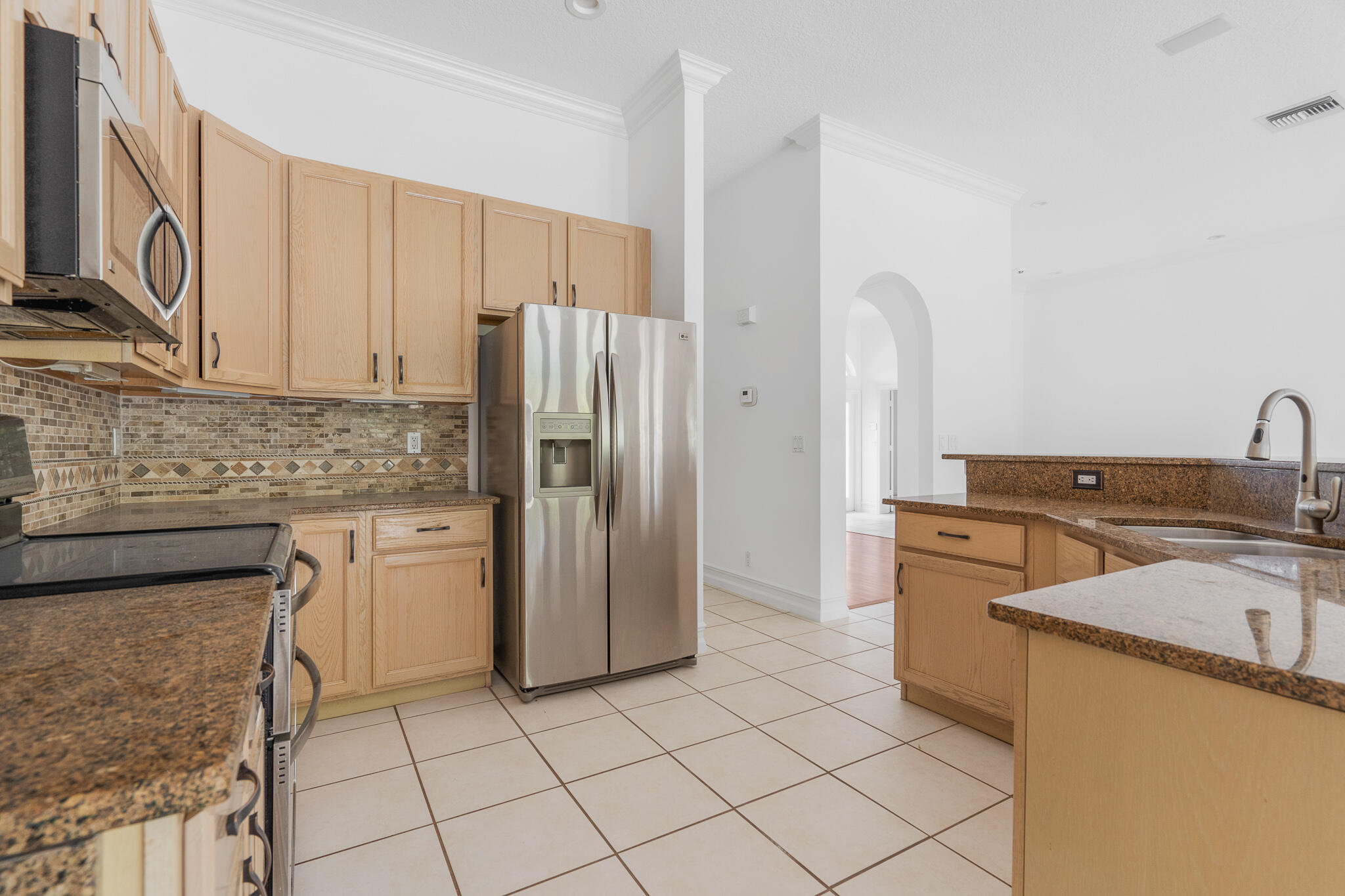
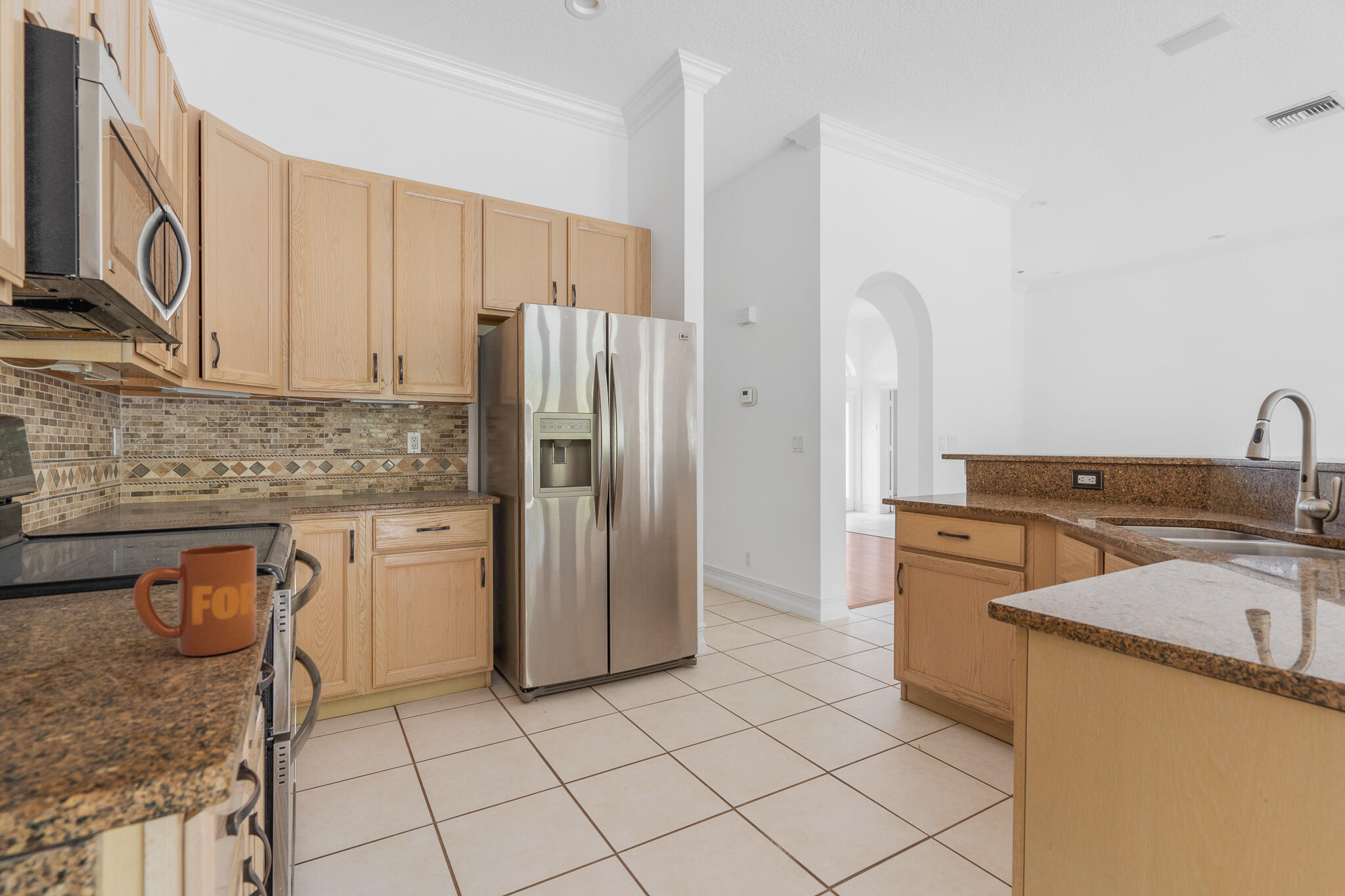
+ mug [133,544,257,656]
